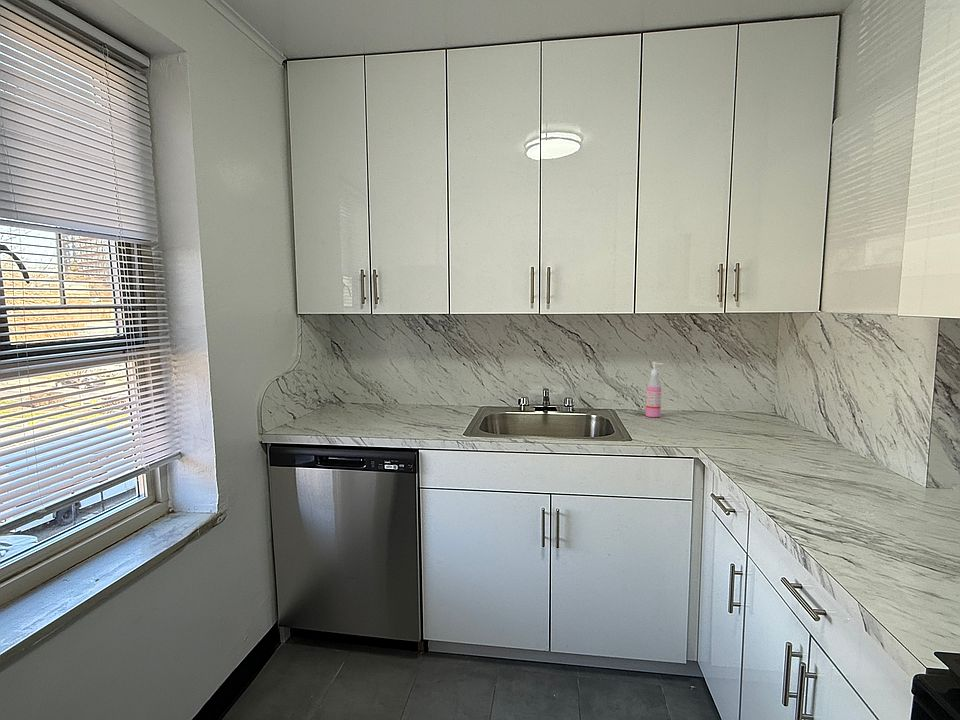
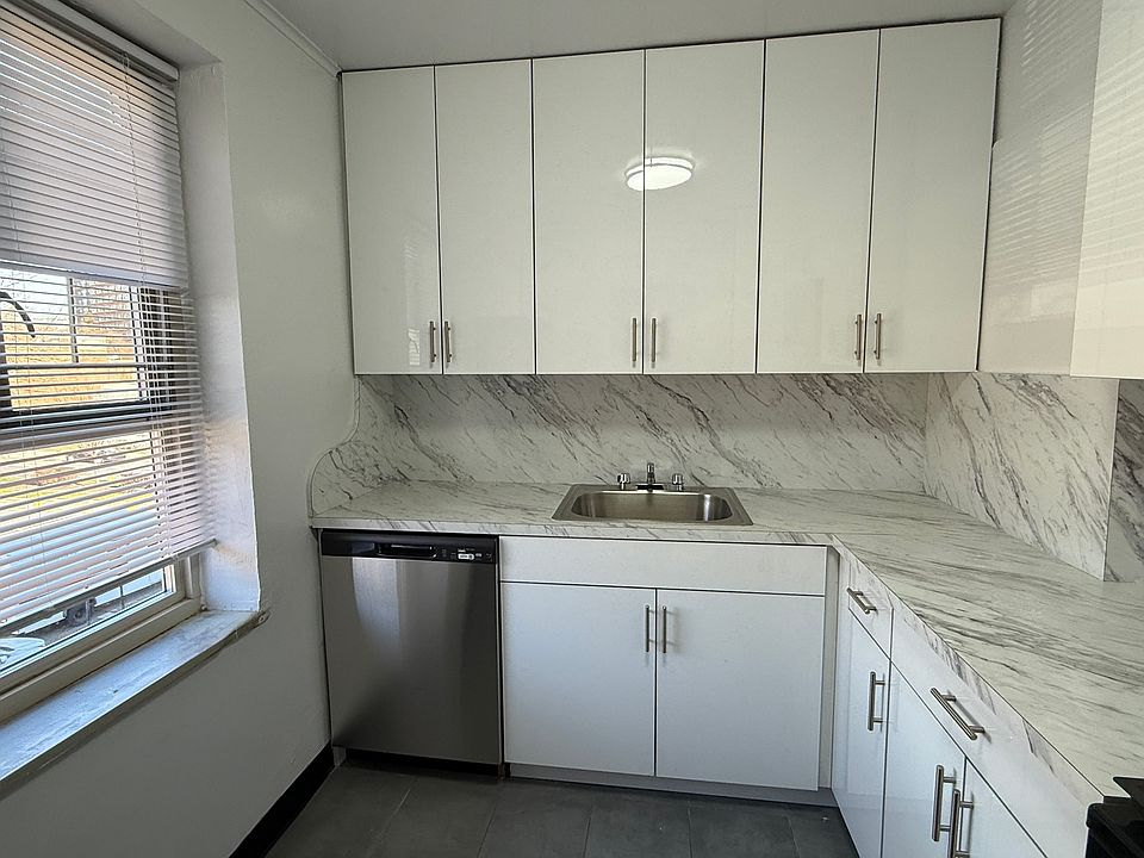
- soap dispenser [645,361,664,418]
